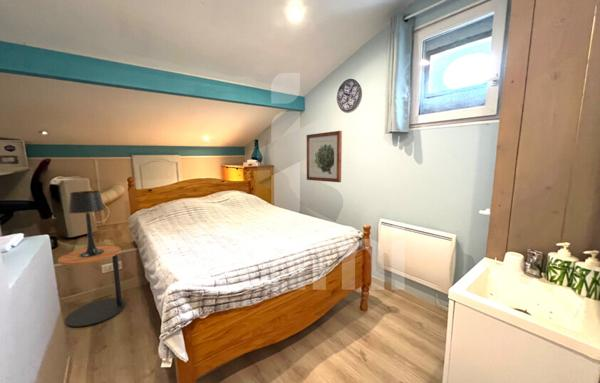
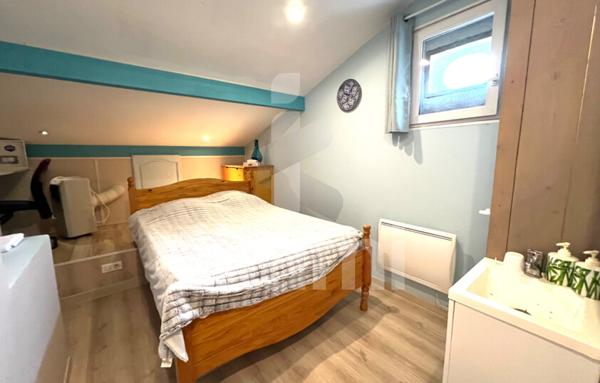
- table lamp [68,190,106,257]
- side table [57,244,127,328]
- wall art [306,130,343,183]
